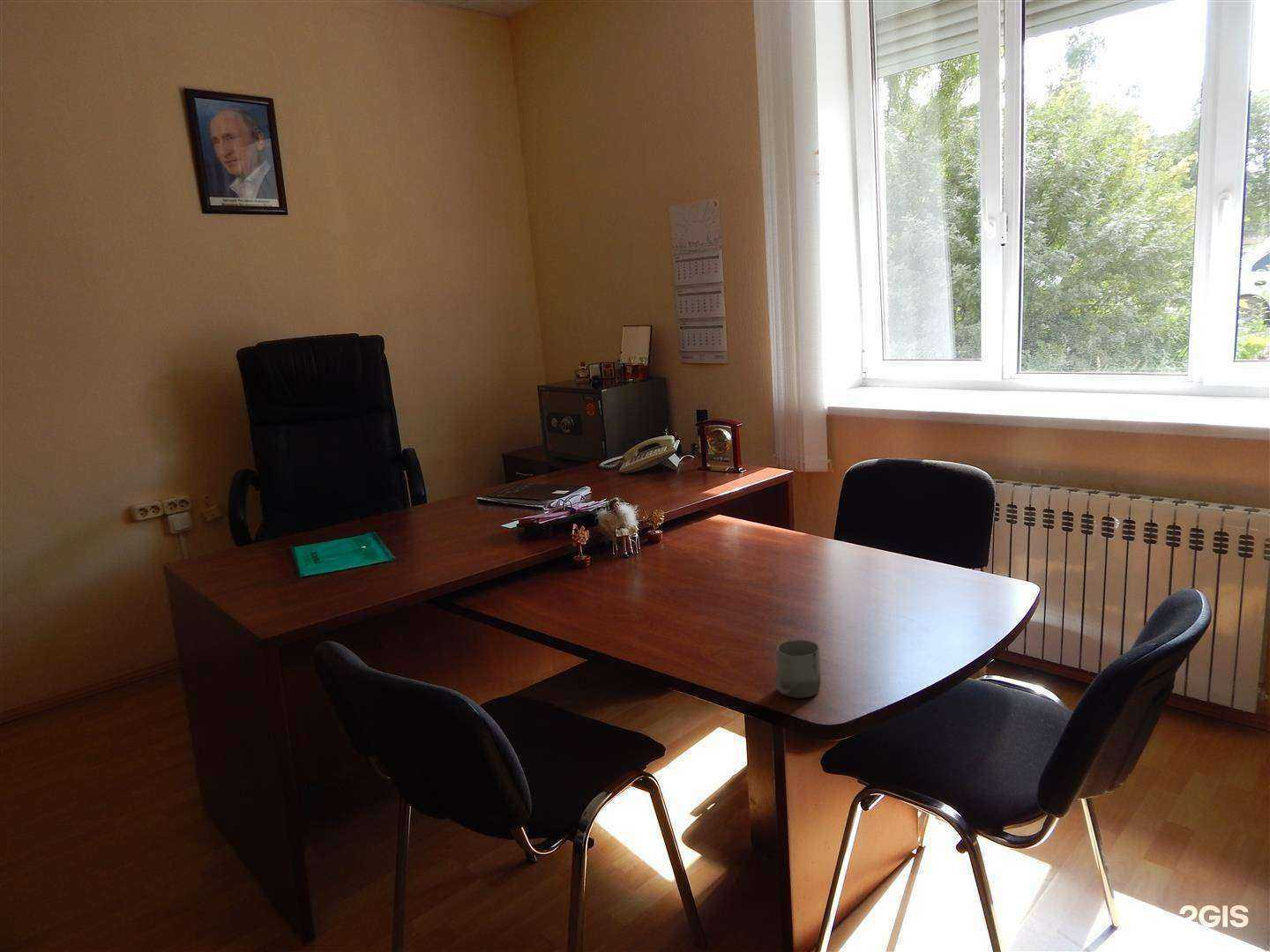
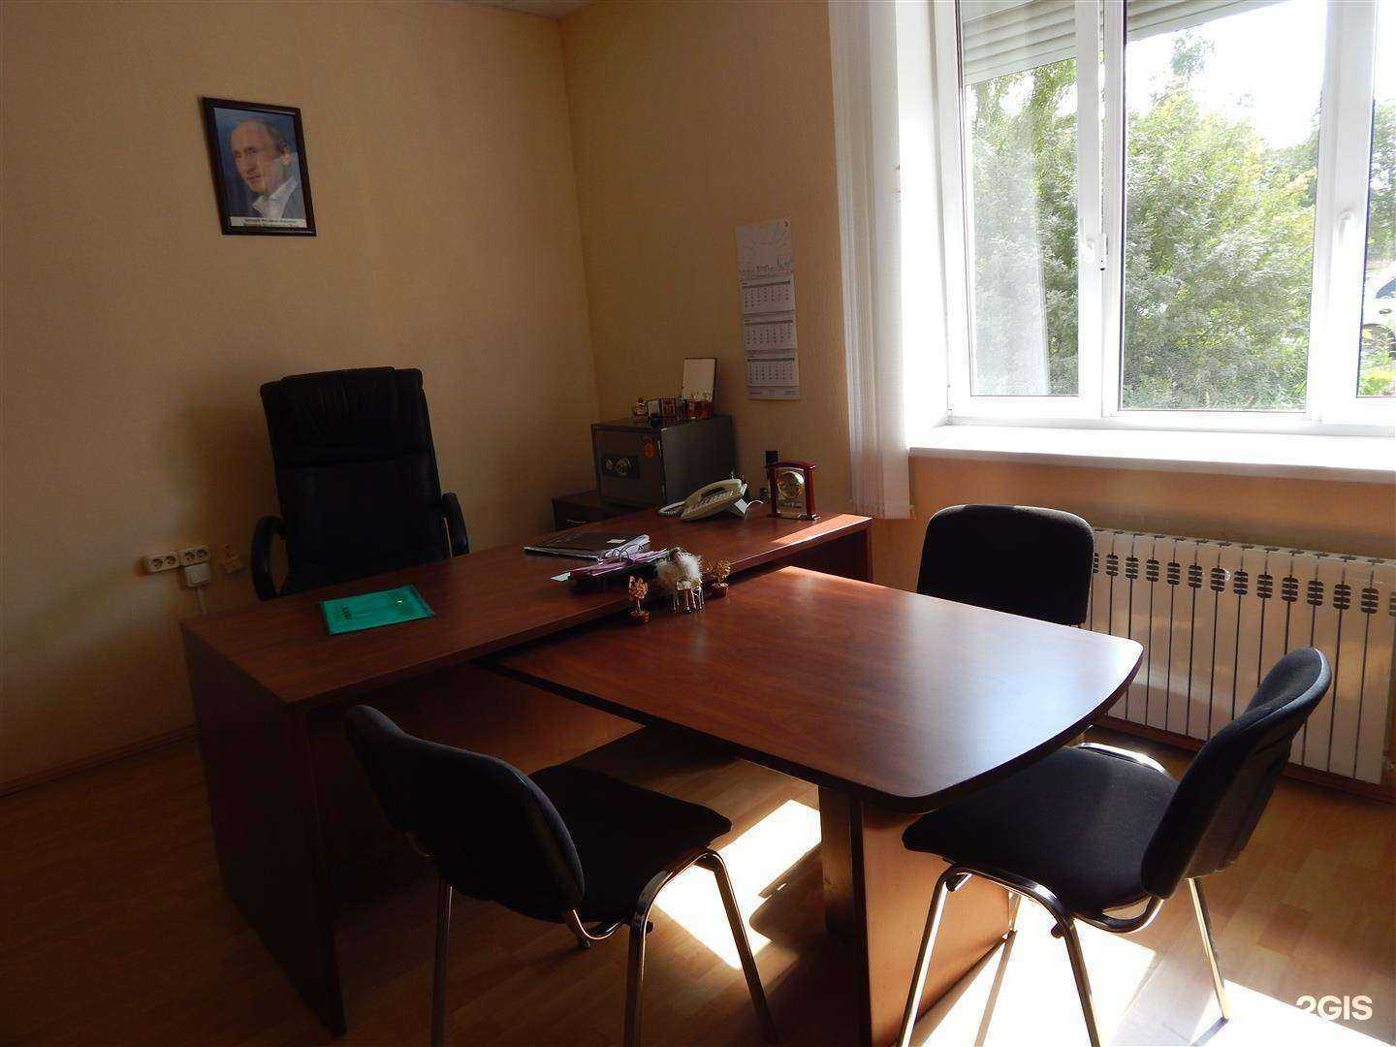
- cup [774,639,822,699]
